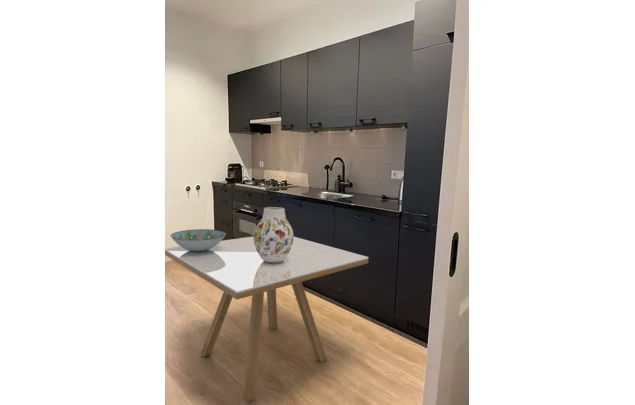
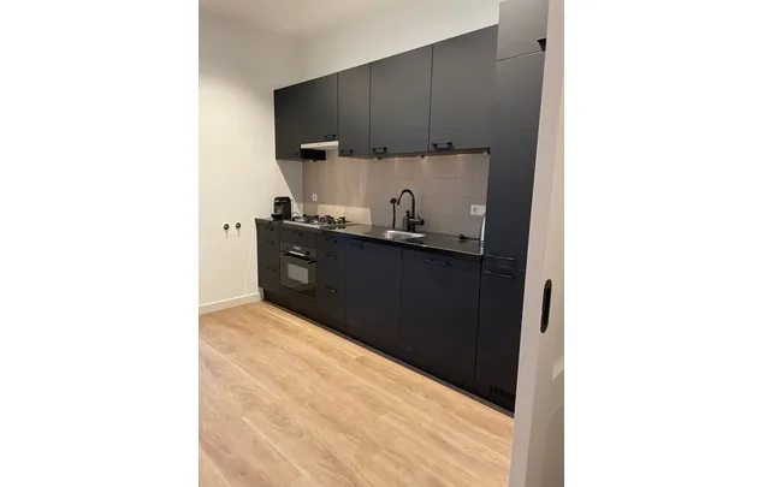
- dining table [164,236,369,402]
- vase [253,206,295,263]
- decorative bowl [169,228,227,252]
